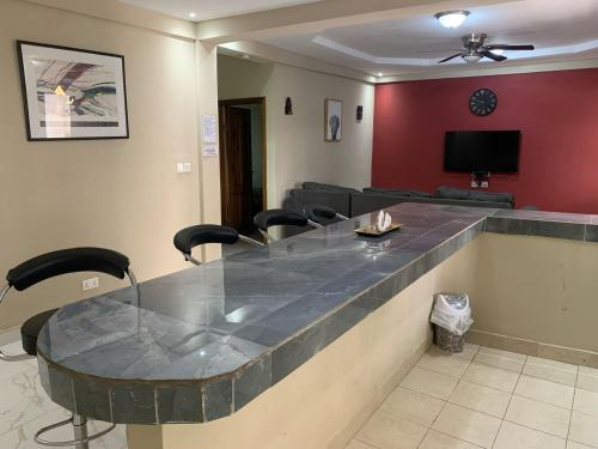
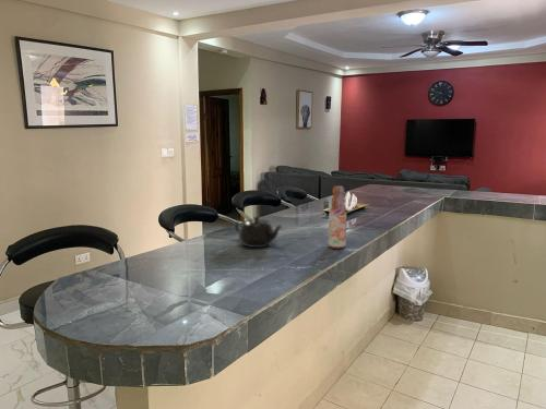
+ bottle [328,184,347,250]
+ teapot [234,215,284,249]
